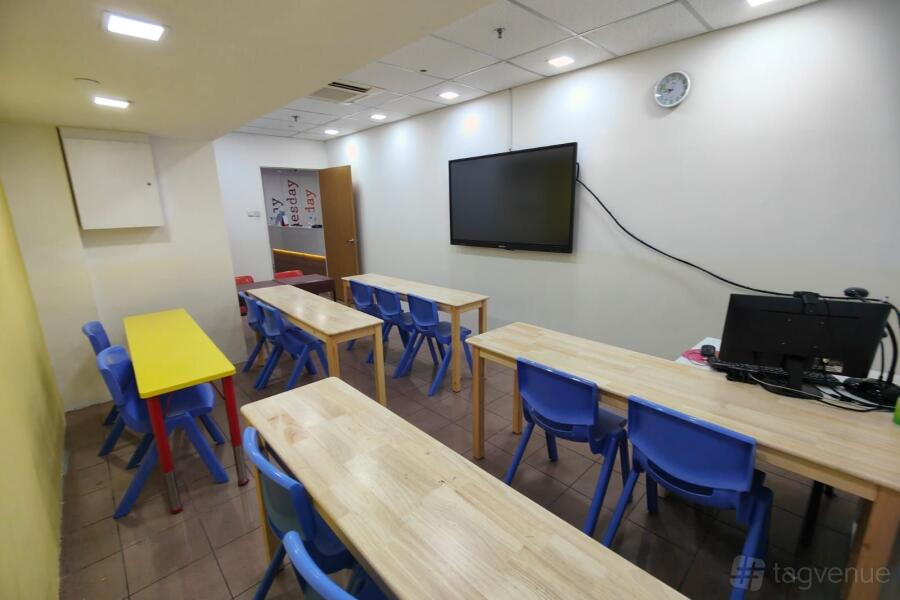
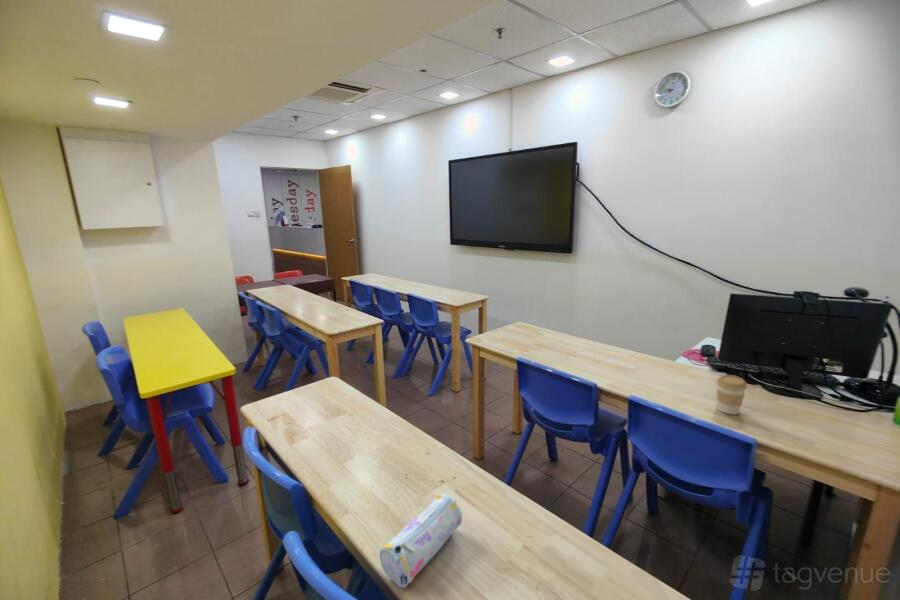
+ pencil case [379,493,463,589]
+ coffee cup [715,374,748,416]
